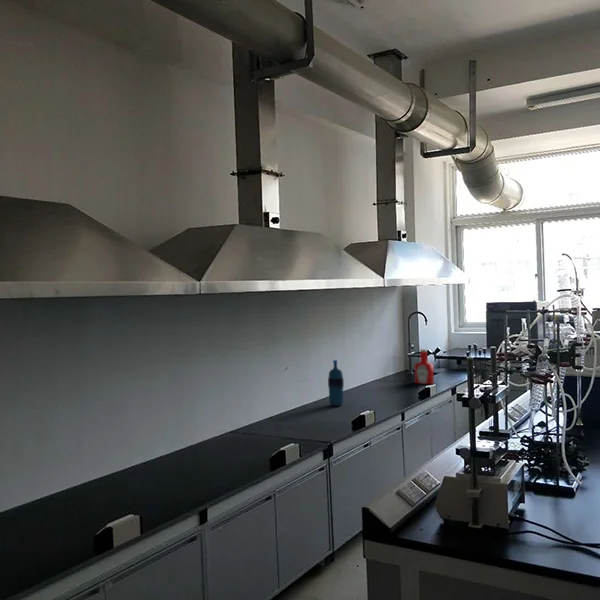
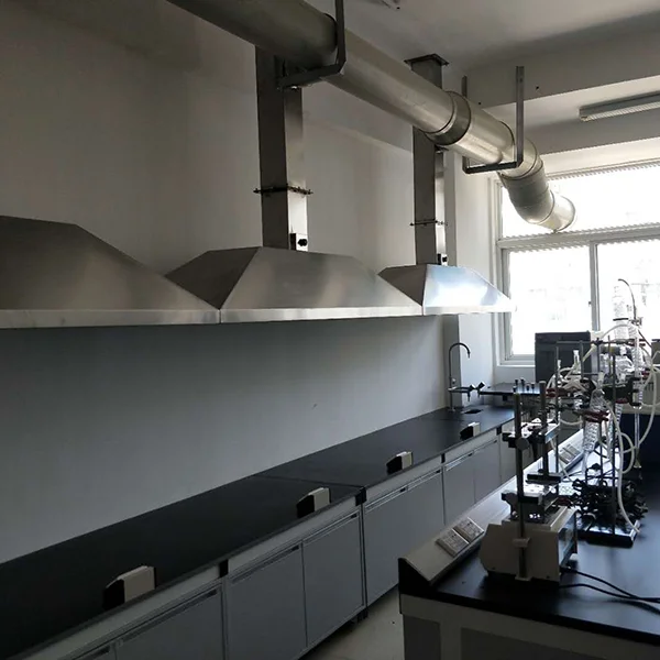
- soap bottle [414,348,435,385]
- water bottle [327,359,345,407]
